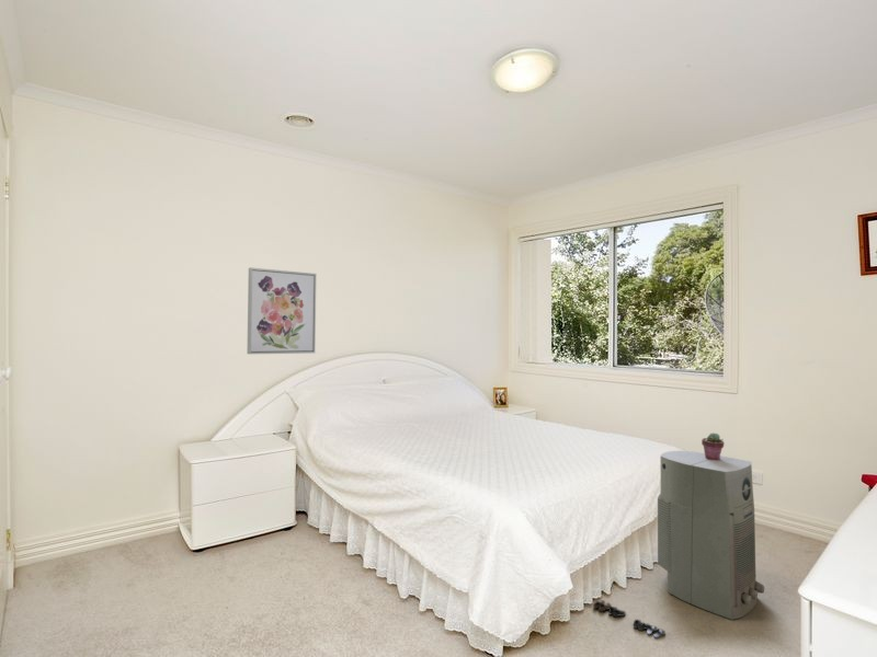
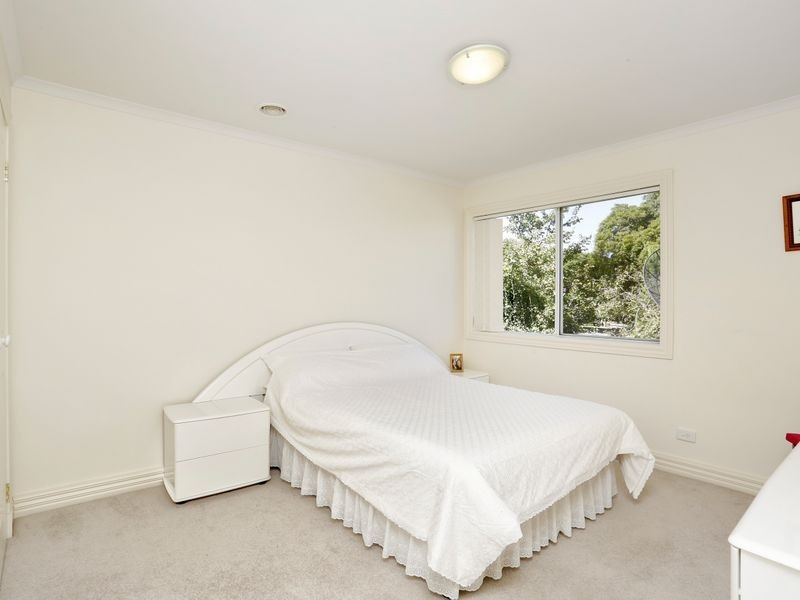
- potted succulent [701,433,726,460]
- shoe [592,599,667,639]
- air purifier [657,450,765,621]
- wall art [246,267,317,355]
